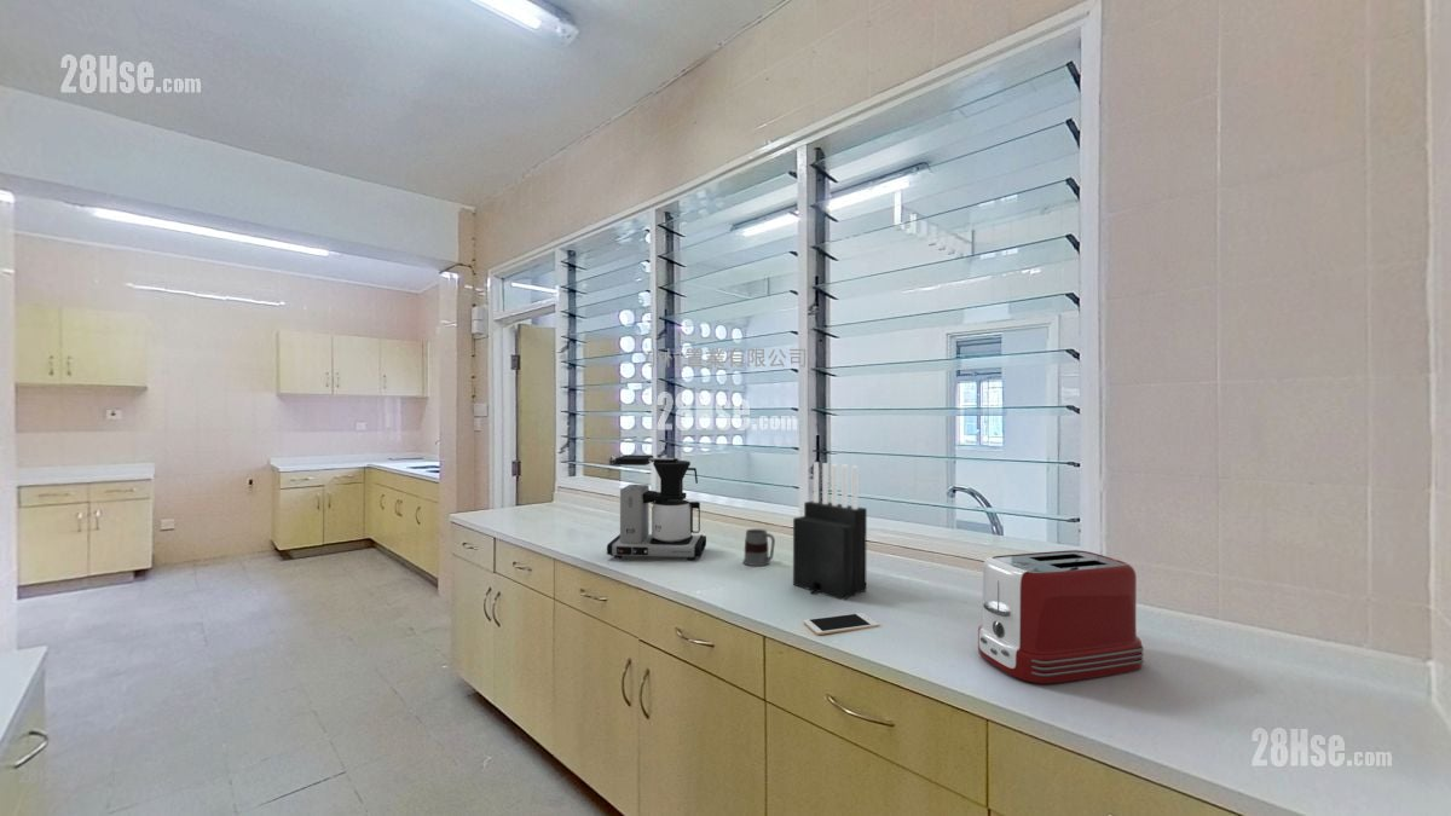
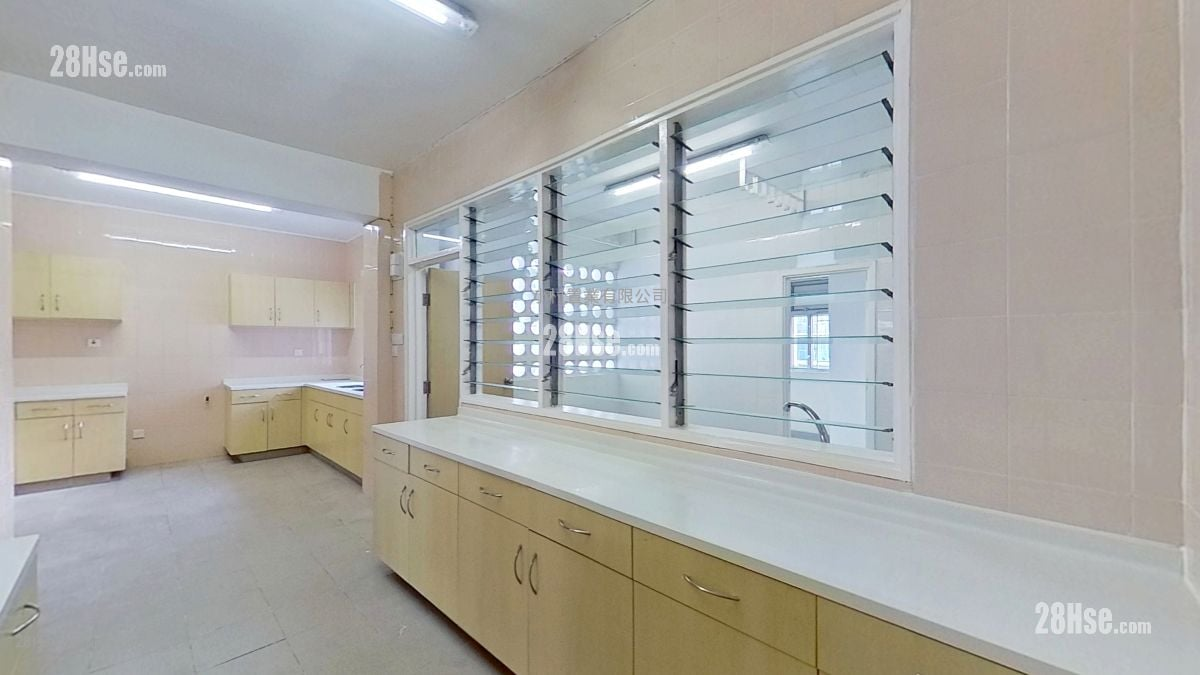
- toaster [977,549,1145,684]
- knife block [792,461,868,602]
- coffee maker [606,453,707,561]
- mug [741,528,776,567]
- cell phone [803,612,880,636]
